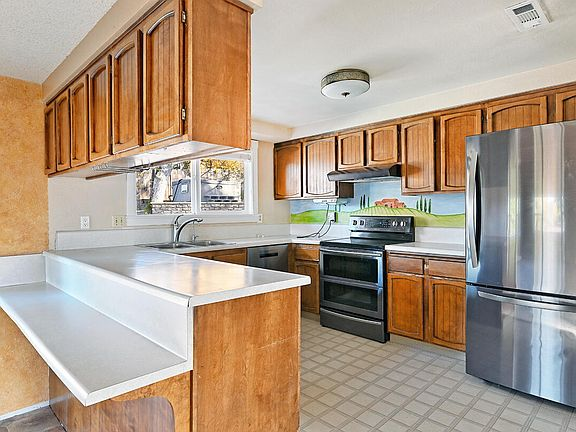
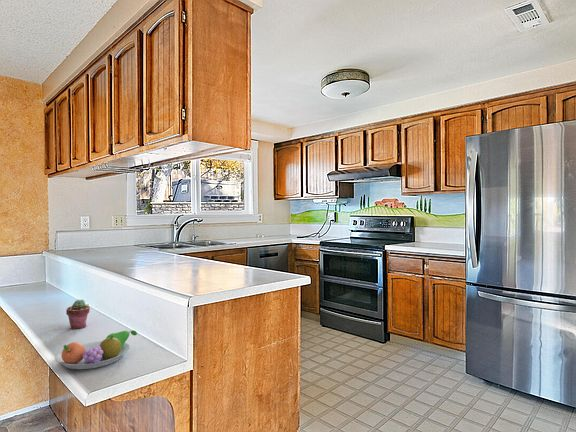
+ fruit bowl [54,330,138,370]
+ potted succulent [65,299,91,330]
